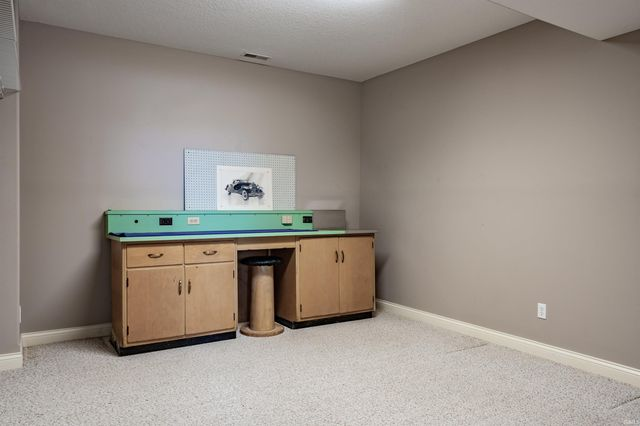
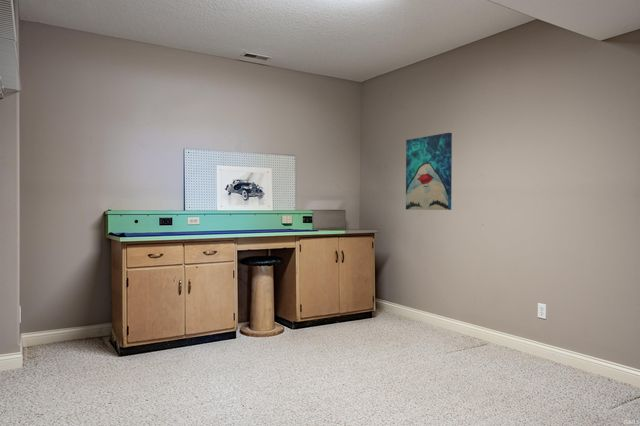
+ wall art [405,132,453,211]
